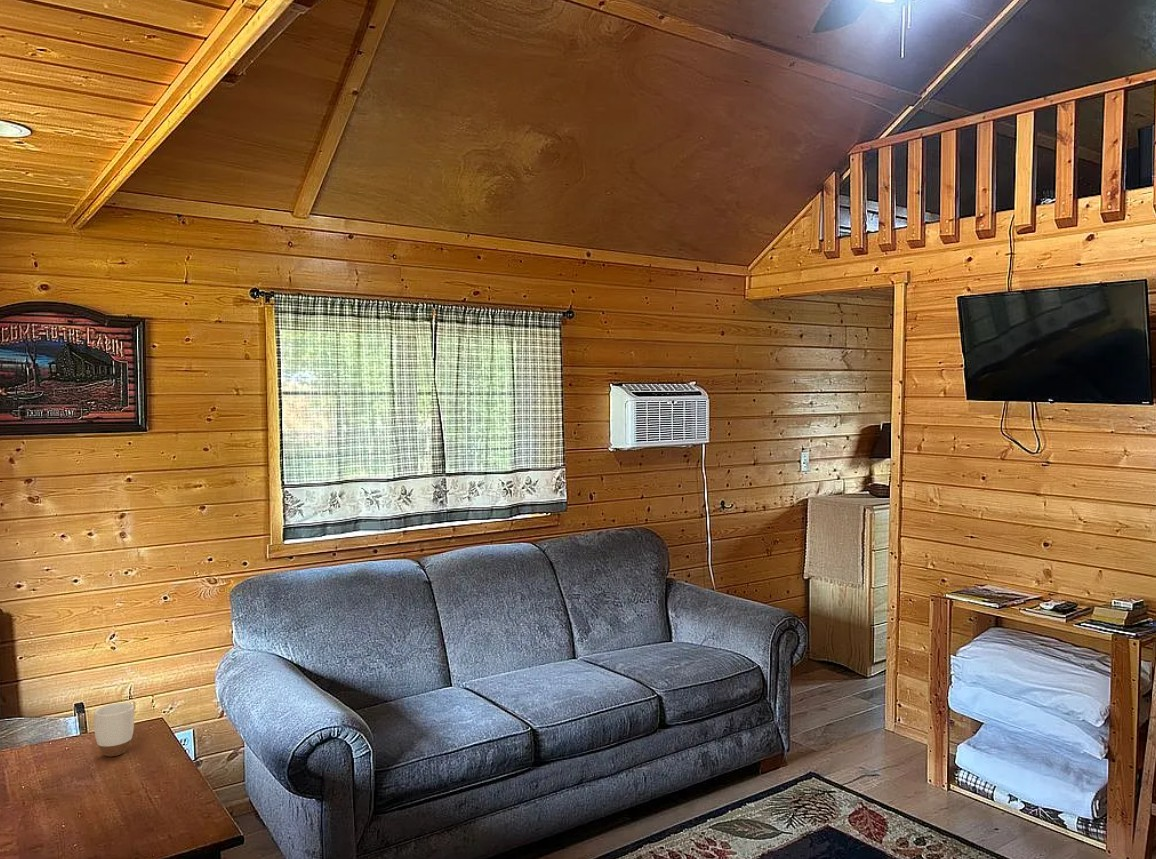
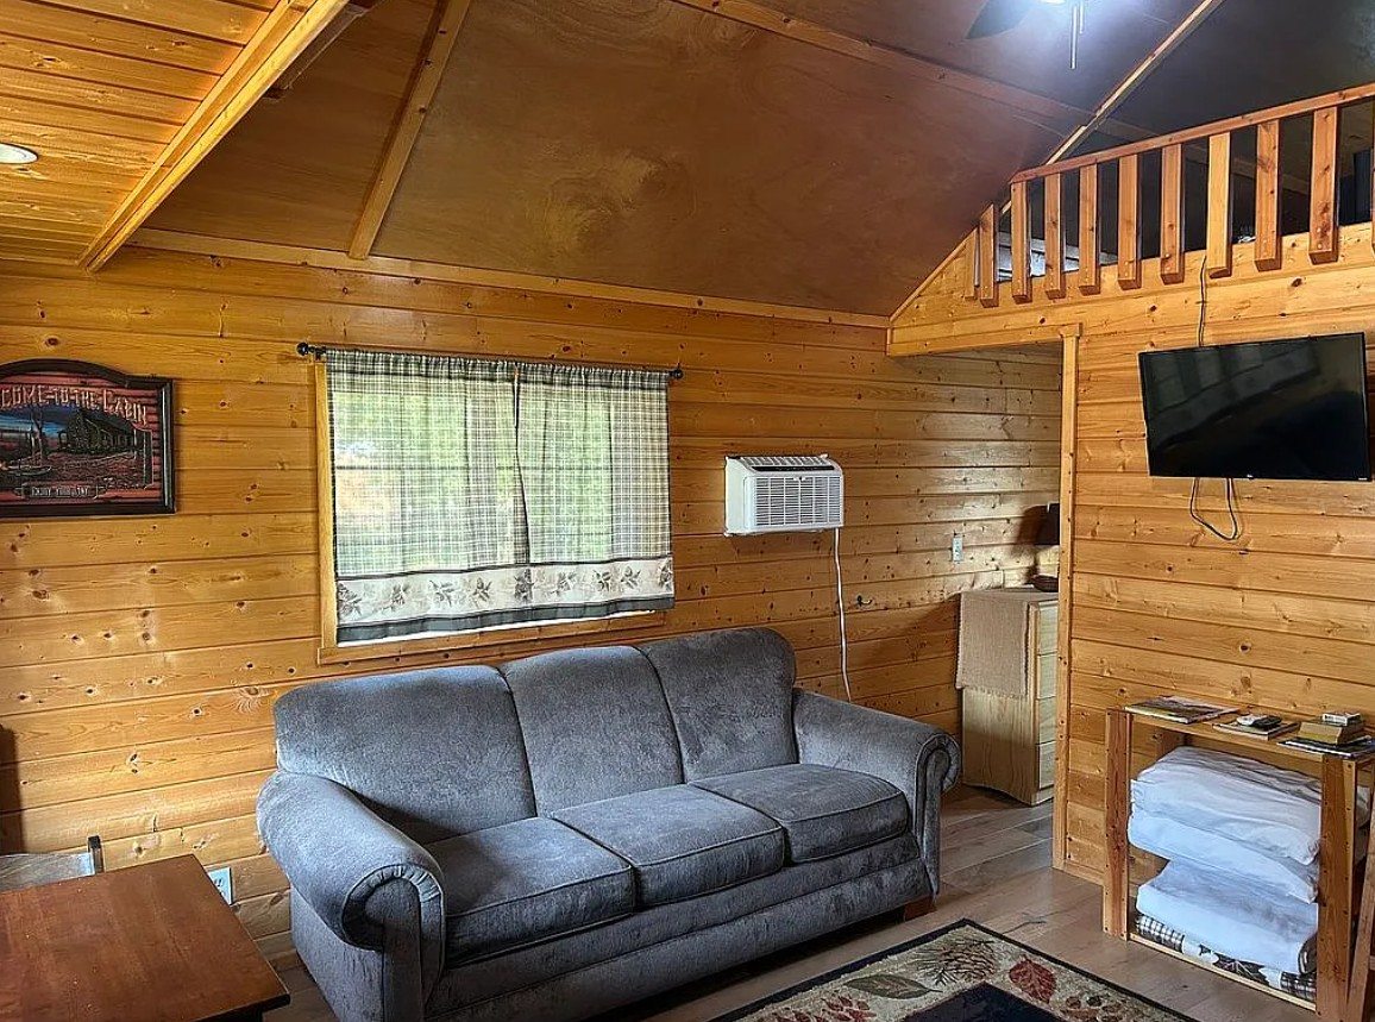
- mug [93,702,135,757]
